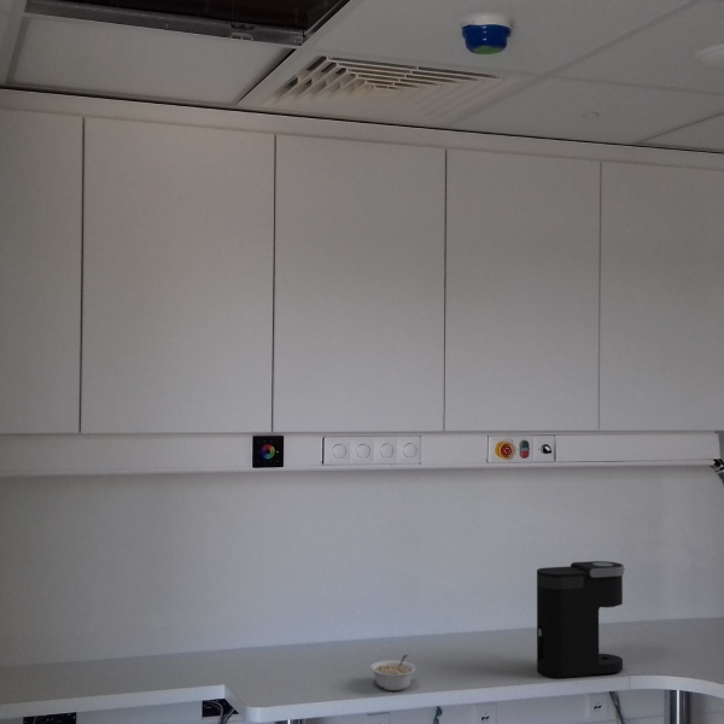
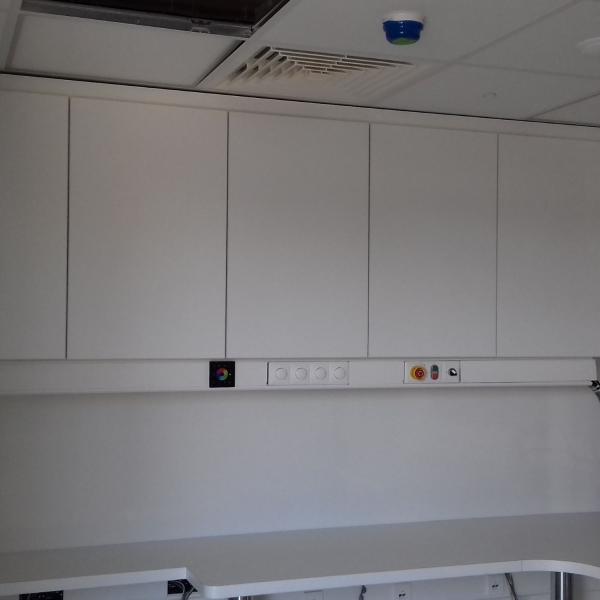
- coffee maker [536,560,626,679]
- legume [369,654,418,691]
